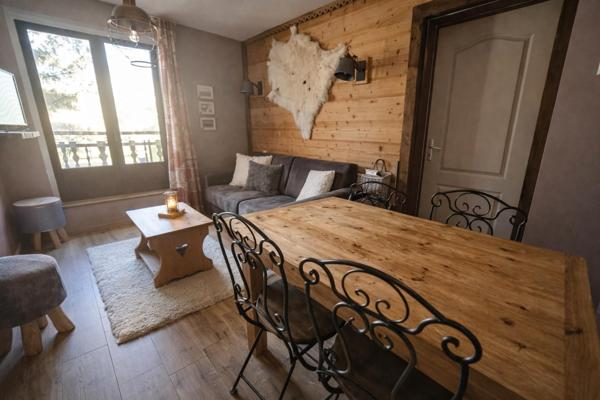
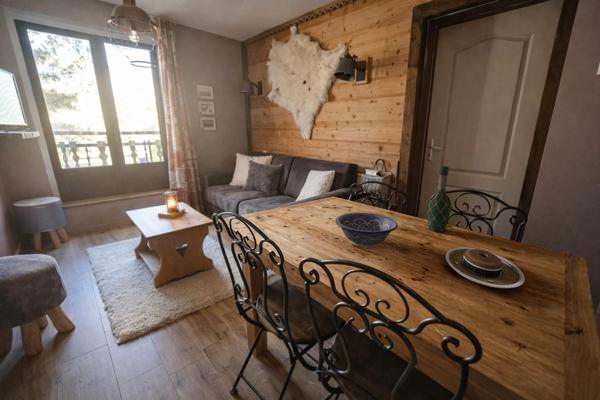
+ wine bottle [427,165,452,233]
+ decorative bowl [334,212,399,249]
+ plate [445,246,526,289]
